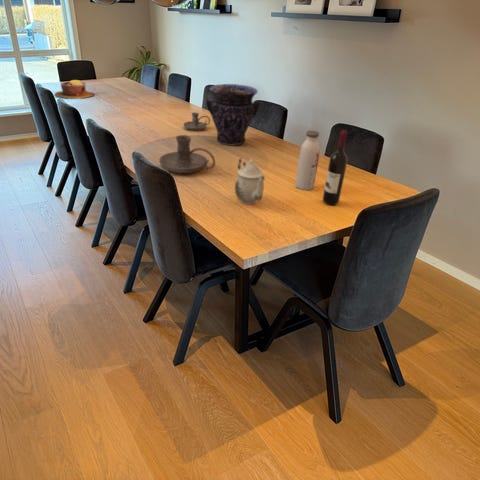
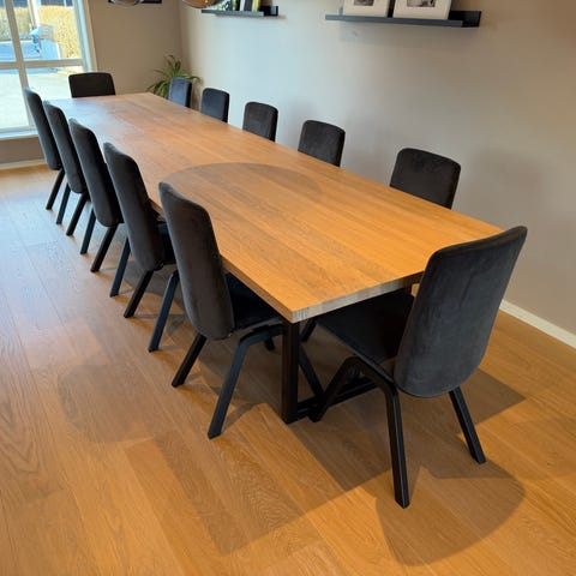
- teapot [234,157,266,205]
- bowl [53,79,95,100]
- candle holder [158,134,216,174]
- vase [204,83,261,146]
- wine bottle [322,129,348,206]
- water bottle [295,130,321,191]
- candle holder [183,112,211,131]
